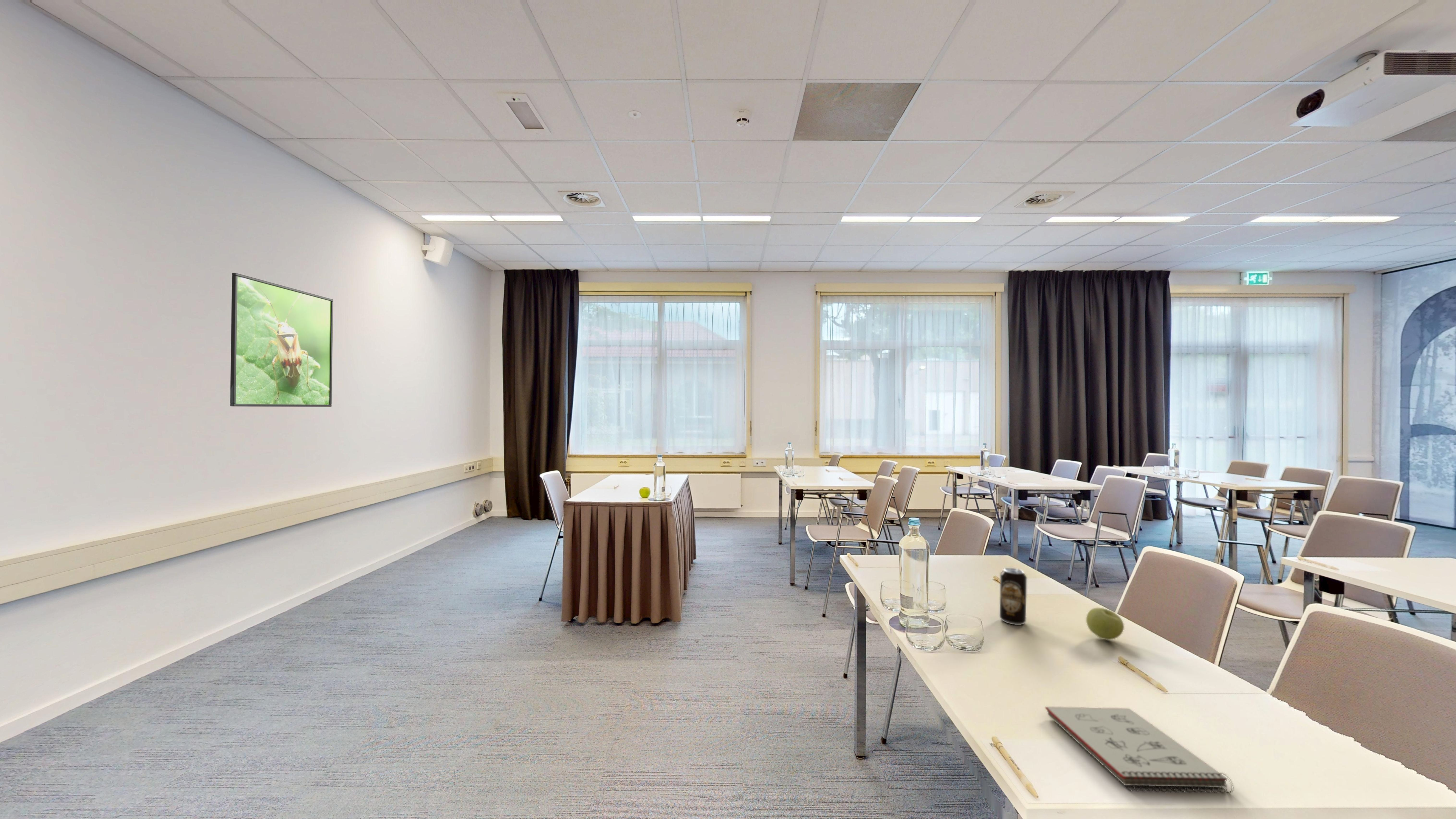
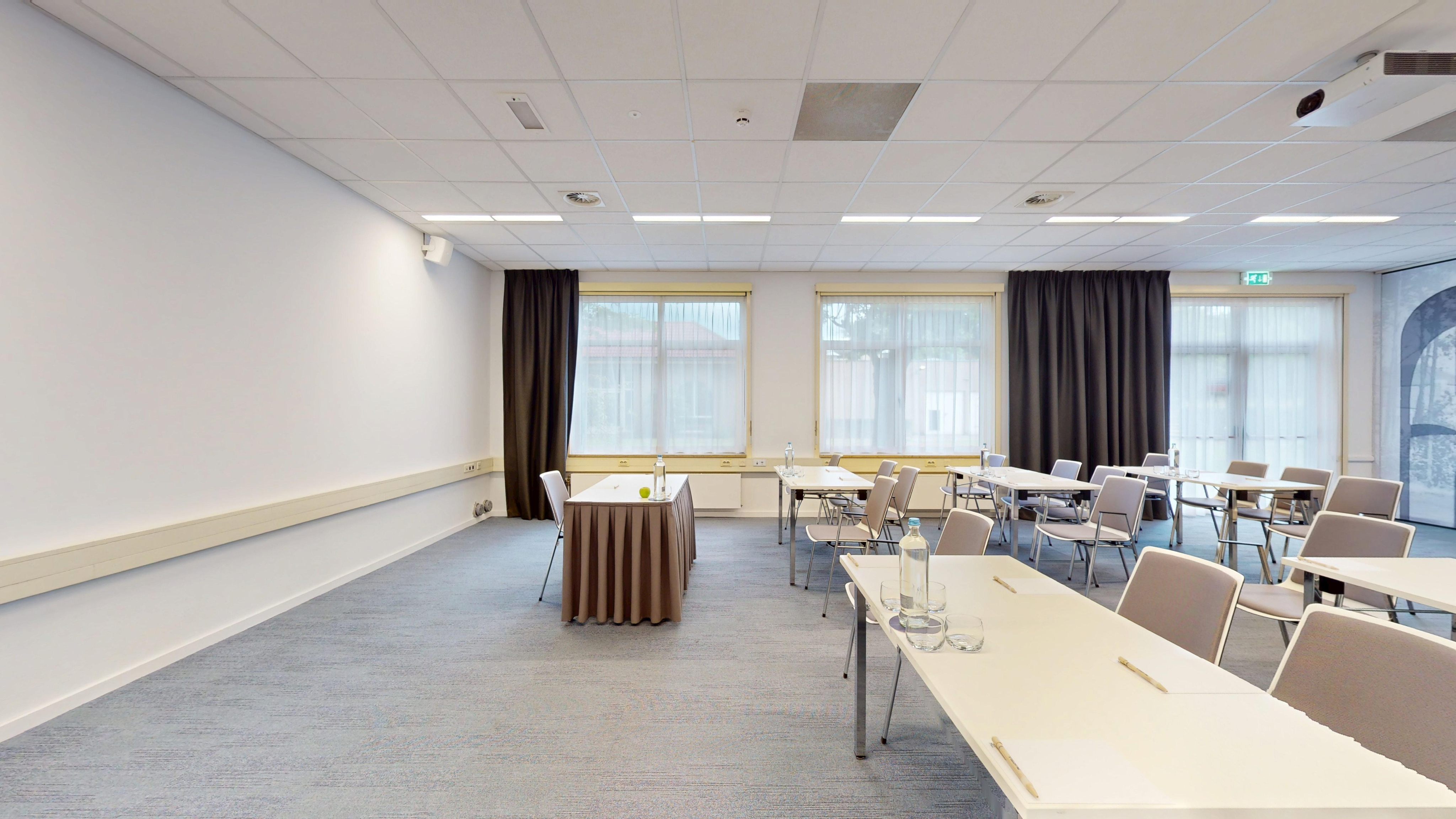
- notepad [1045,707,1234,793]
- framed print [230,272,333,407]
- apple [1086,607,1124,640]
- beverage can [999,567,1027,625]
